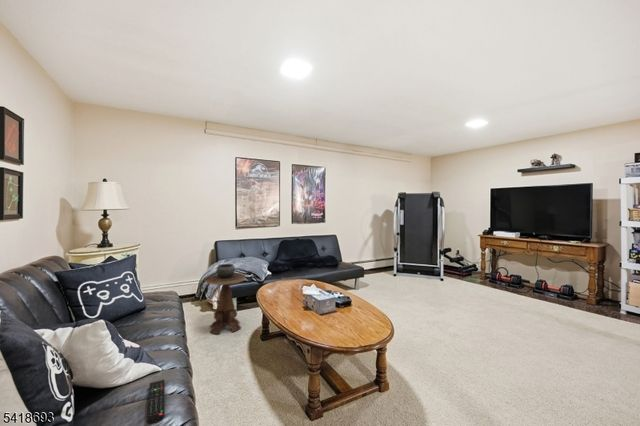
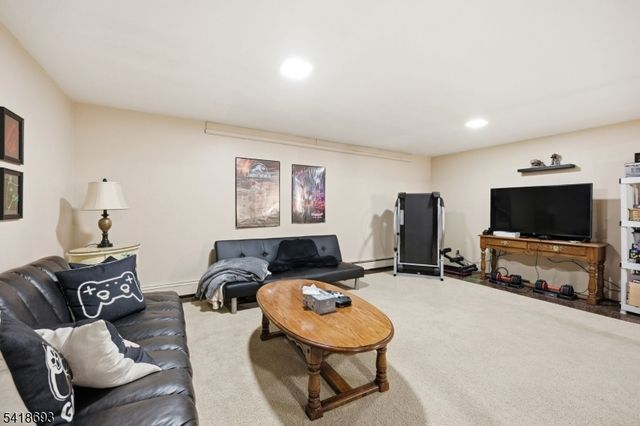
- side table [204,263,246,335]
- remote control [146,379,165,424]
